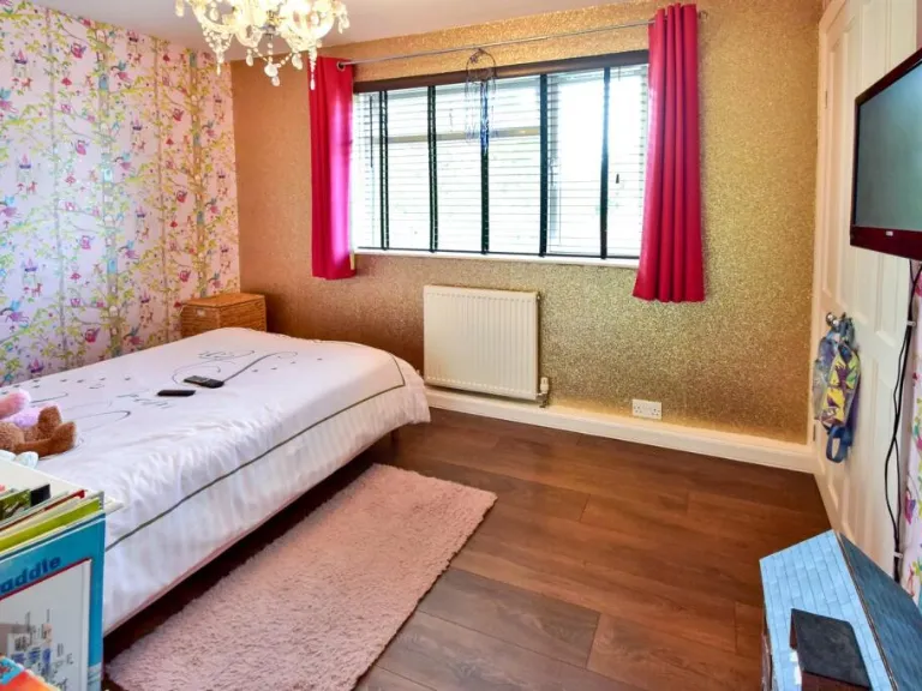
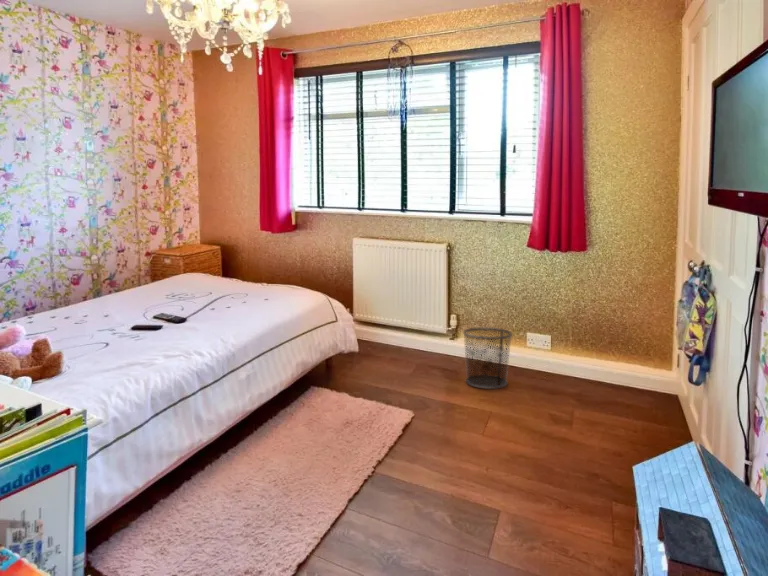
+ waste bin [462,327,514,390]
